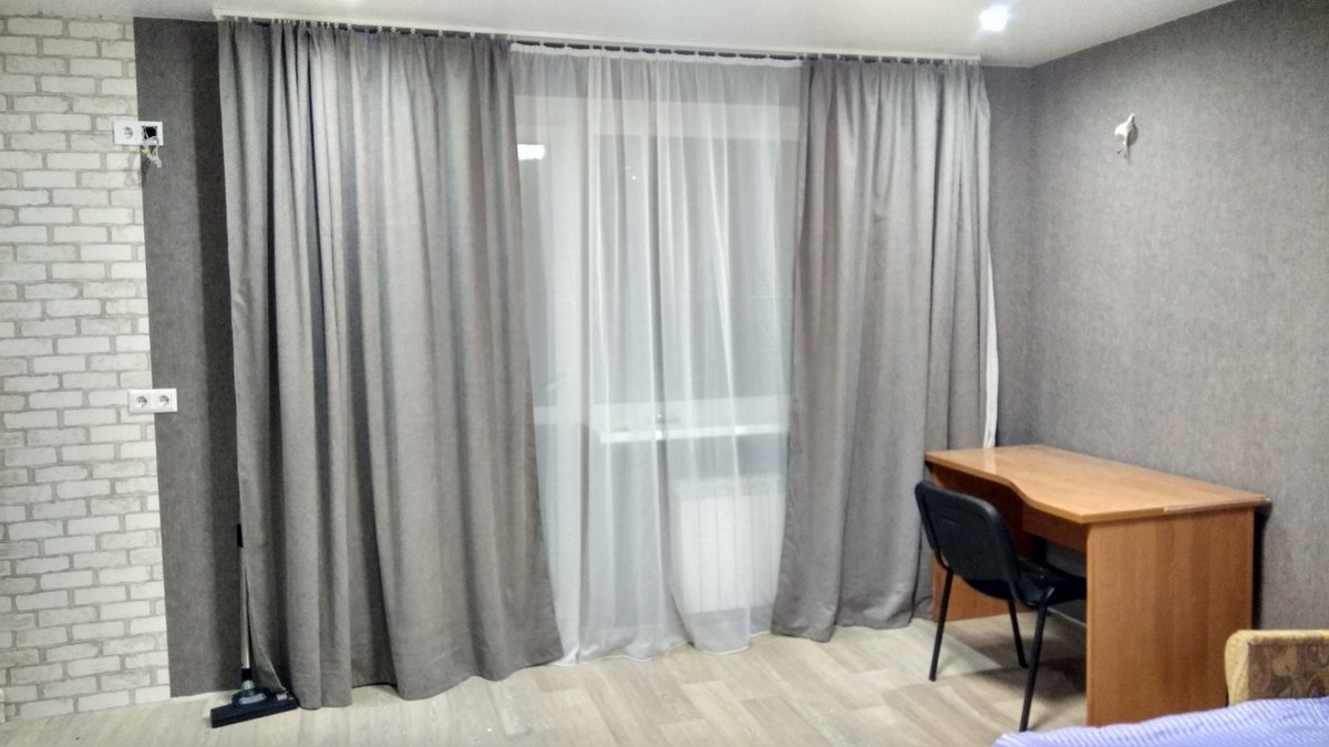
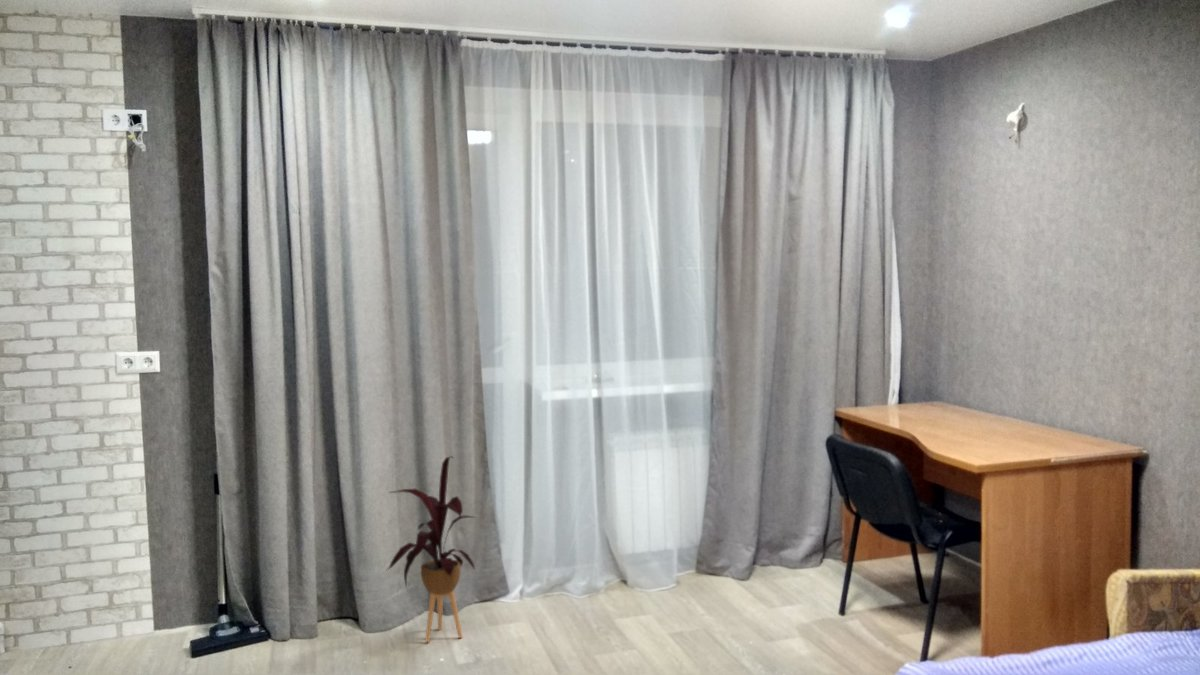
+ house plant [386,455,477,643]
